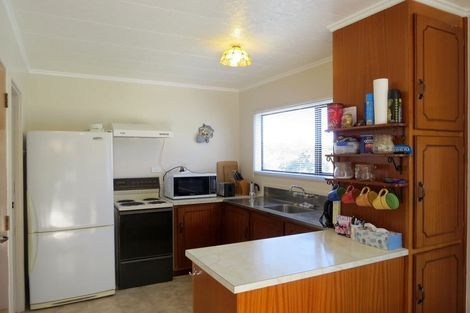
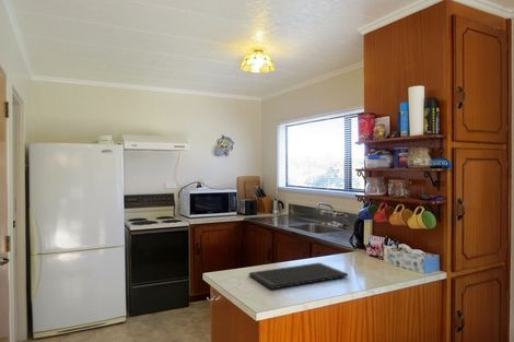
+ cutting board [248,261,349,291]
